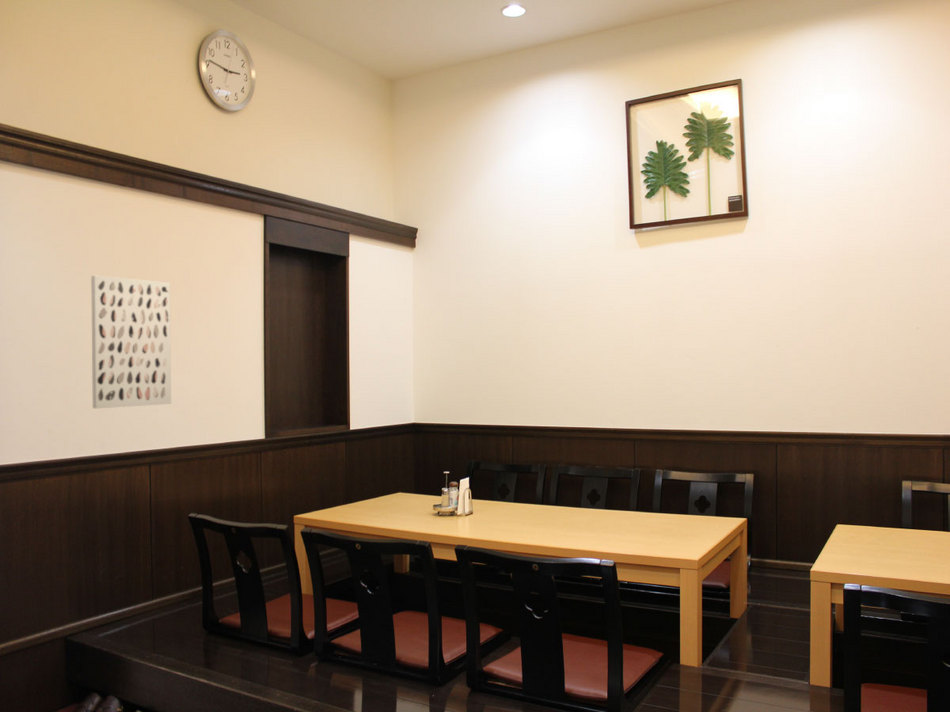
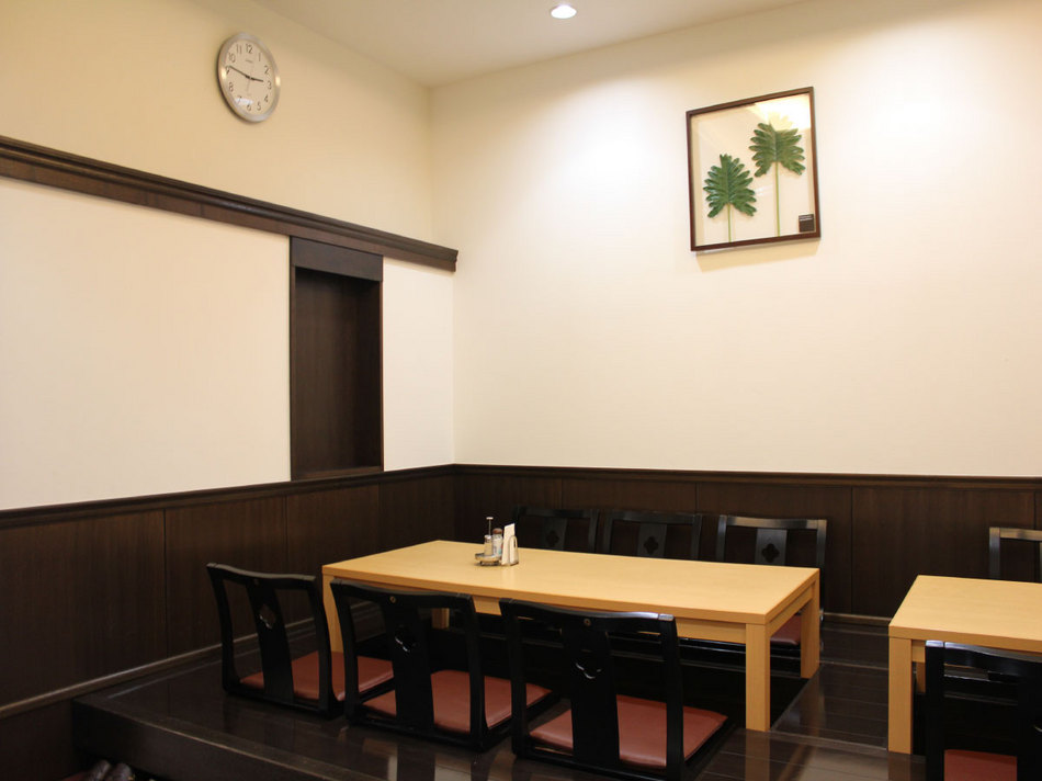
- wall art [90,275,172,409]
